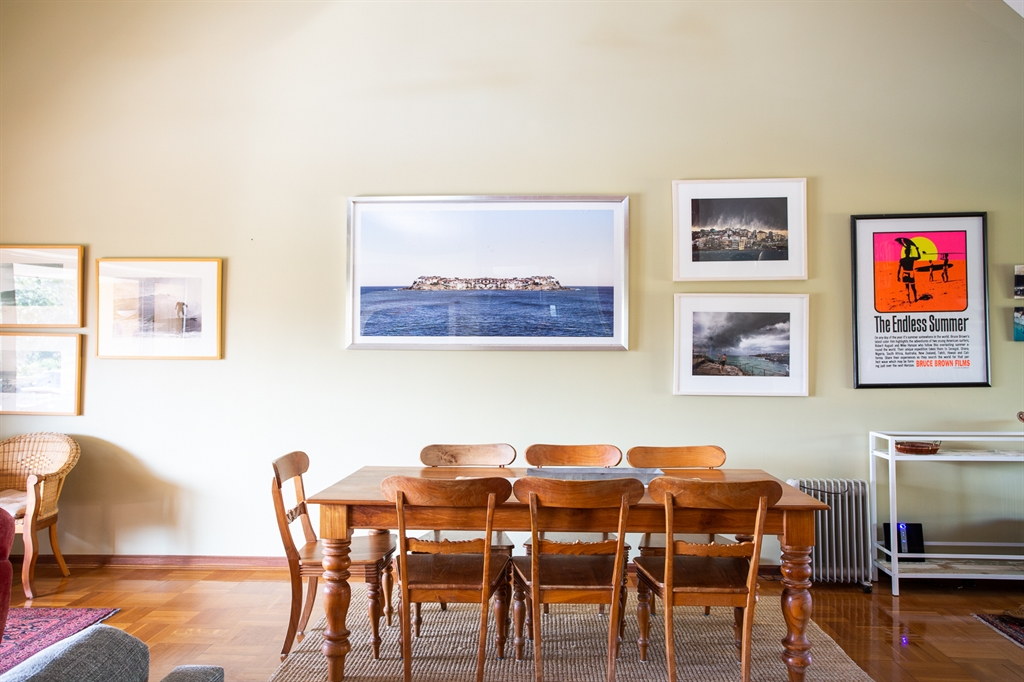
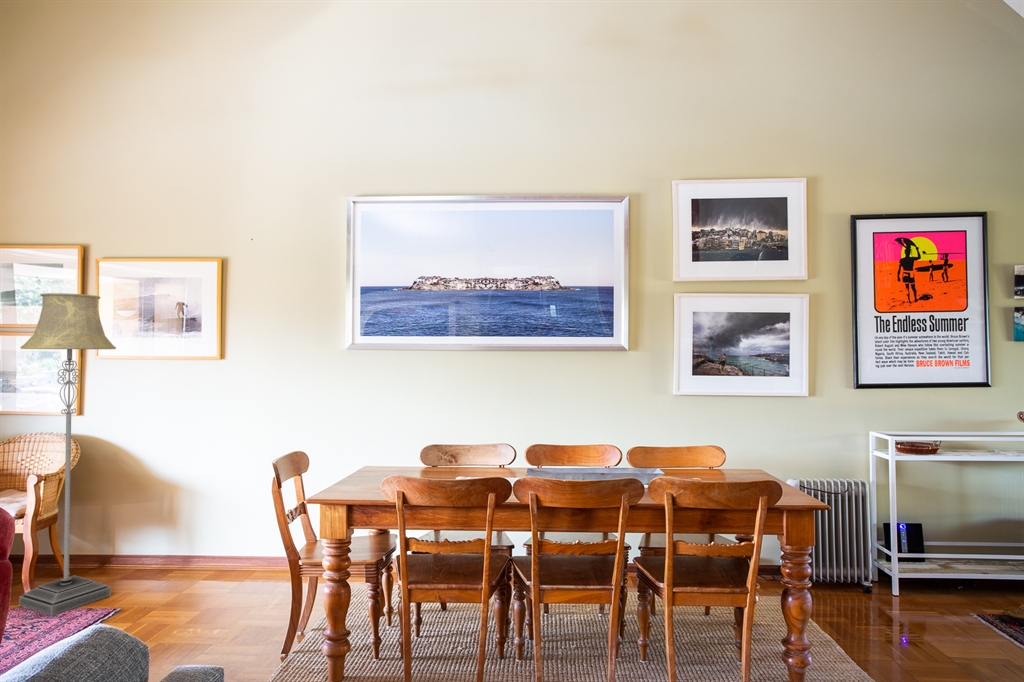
+ floor lamp [18,292,117,617]
